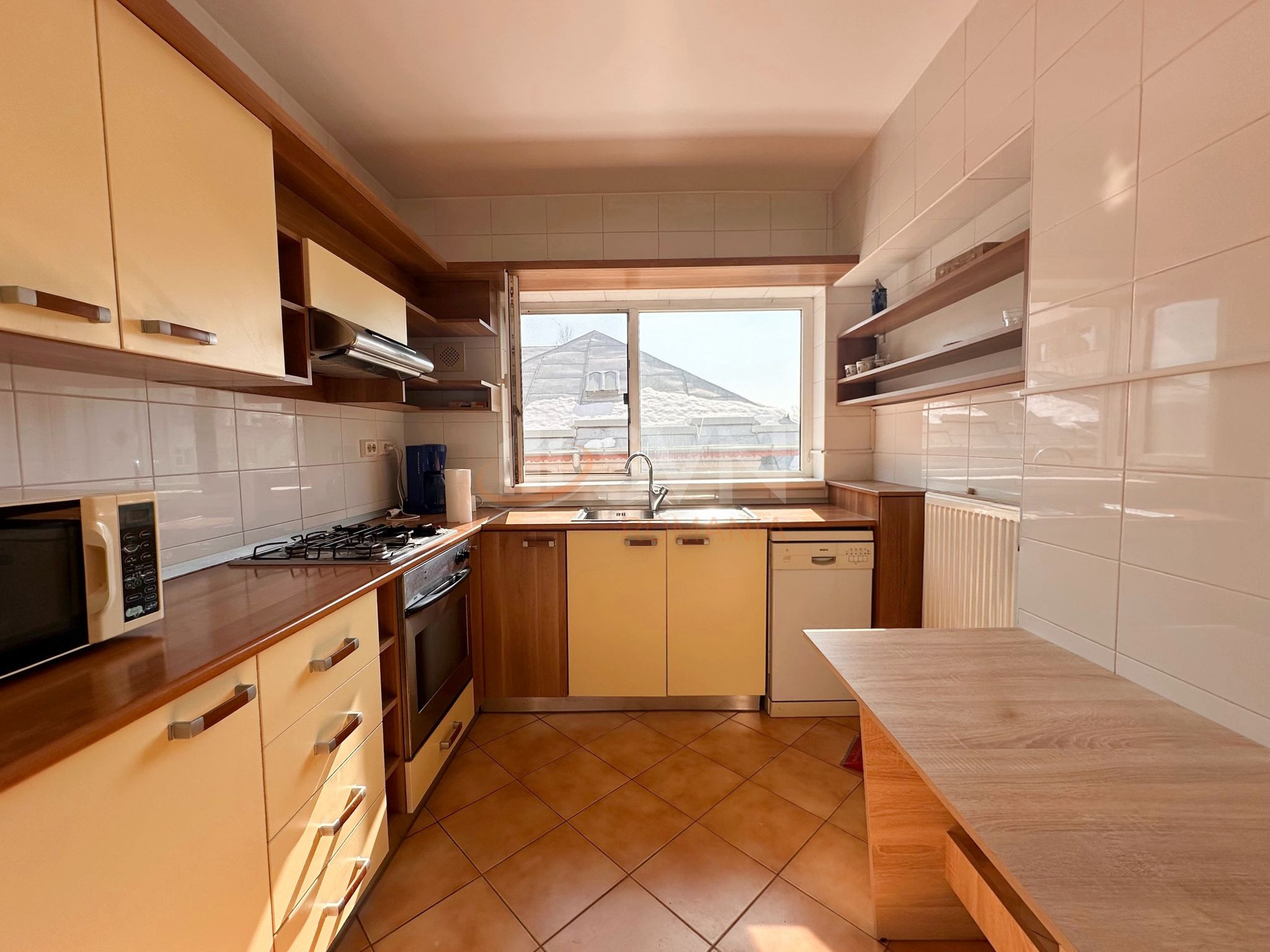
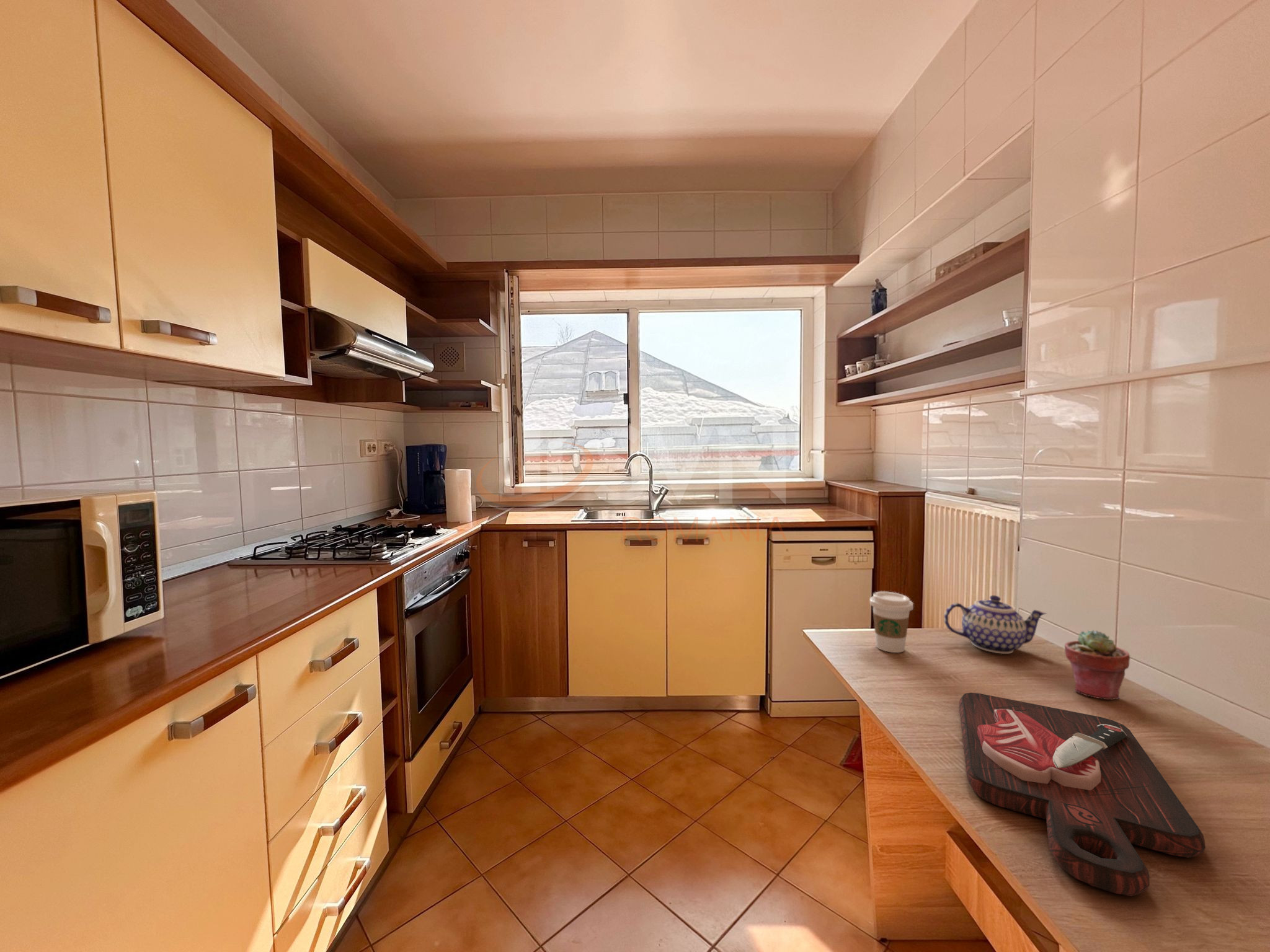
+ coffee cup [869,591,914,653]
+ potted succulent [1064,629,1131,700]
+ cutting board [959,692,1206,897]
+ teapot [943,595,1047,655]
